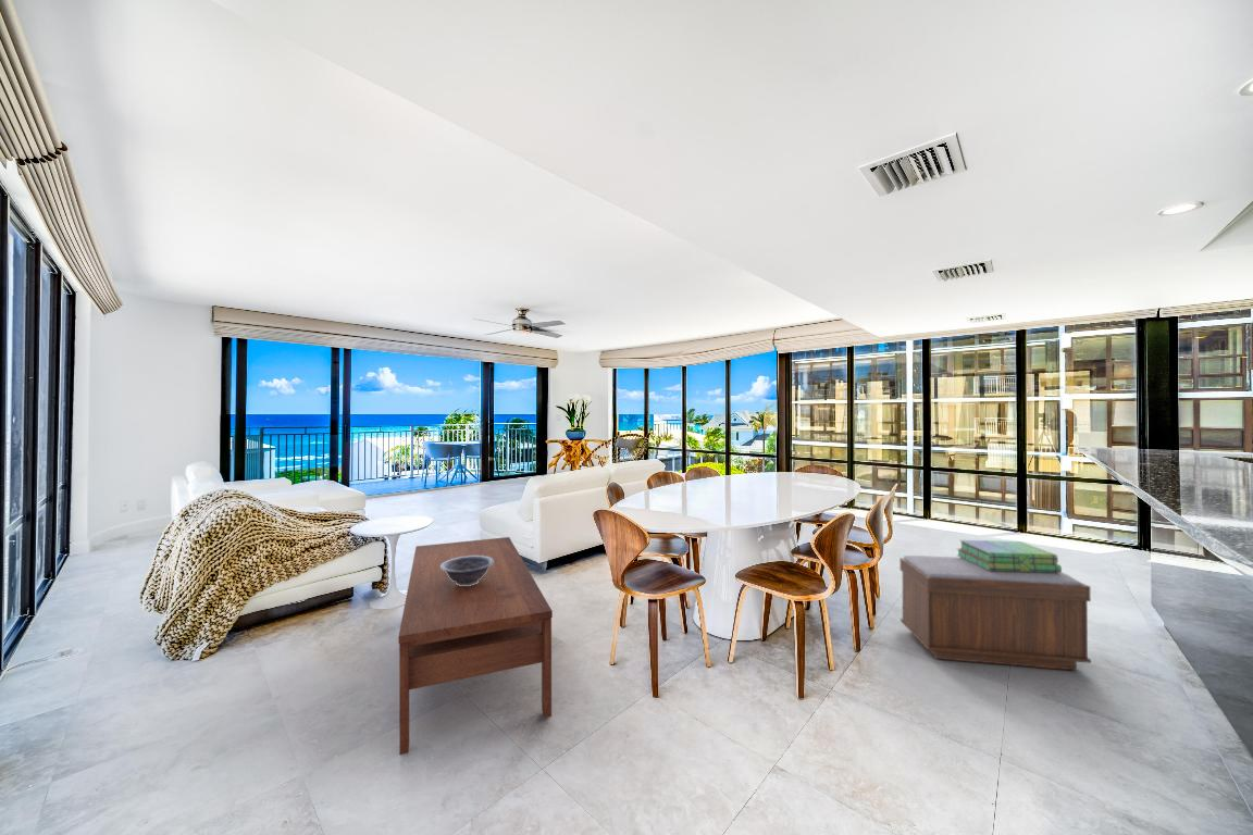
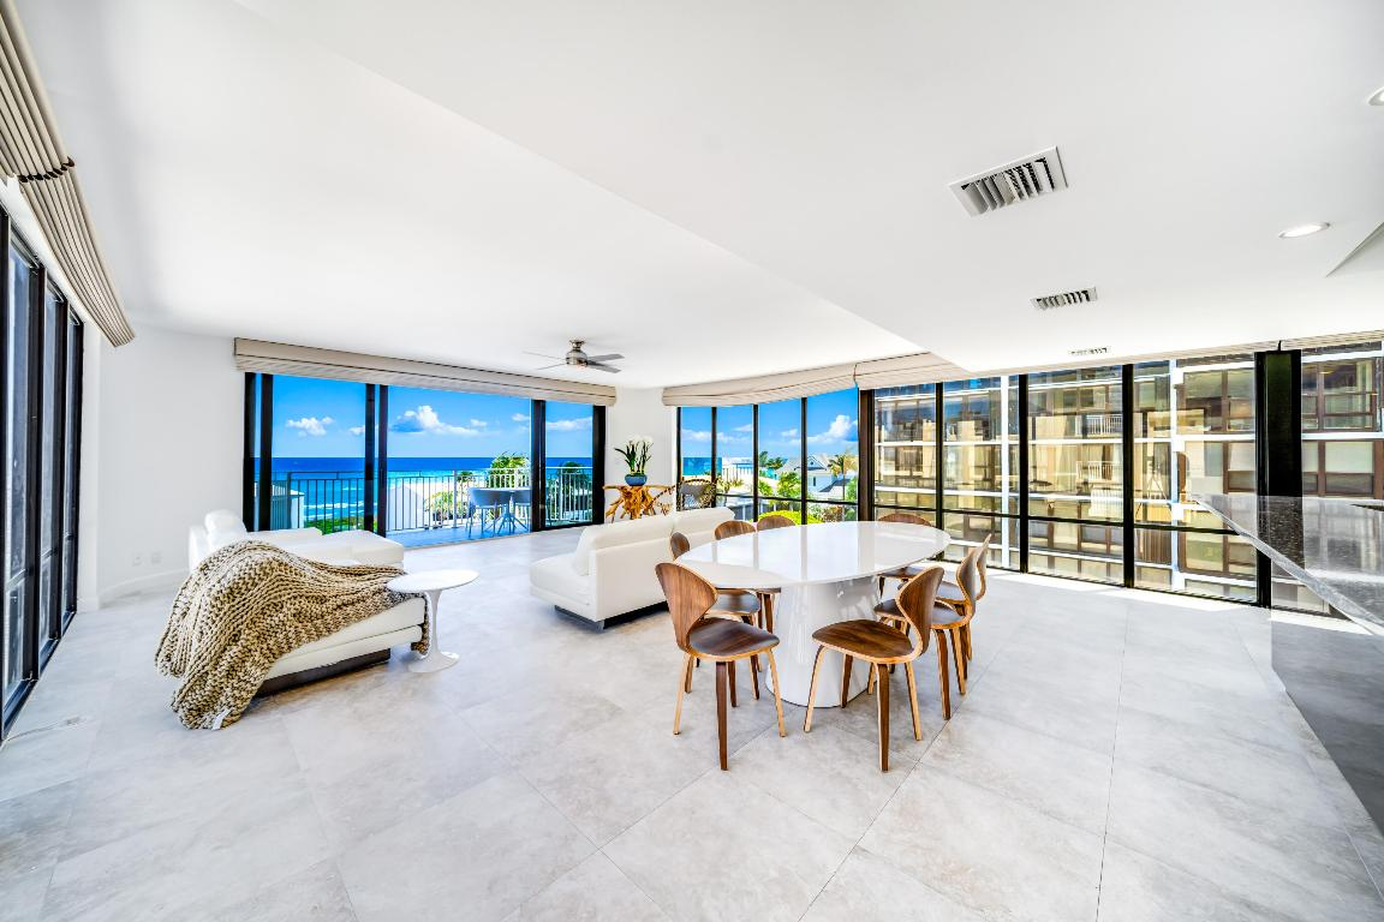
- coffee table [397,536,554,756]
- decorative bowl [441,556,494,586]
- stack of books [956,539,1063,573]
- bench [900,554,1092,672]
